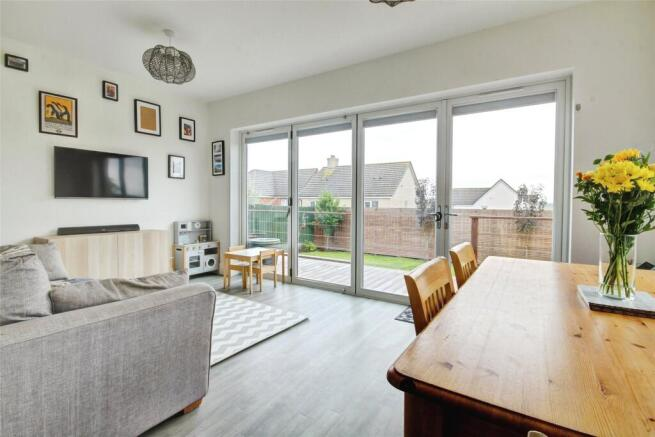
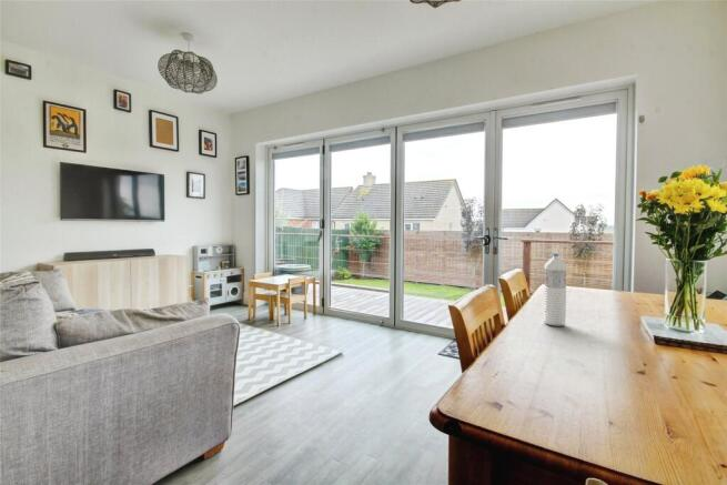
+ water bottle [543,252,568,327]
